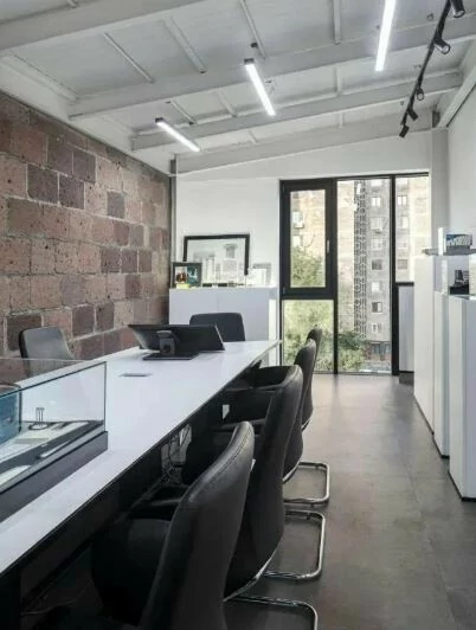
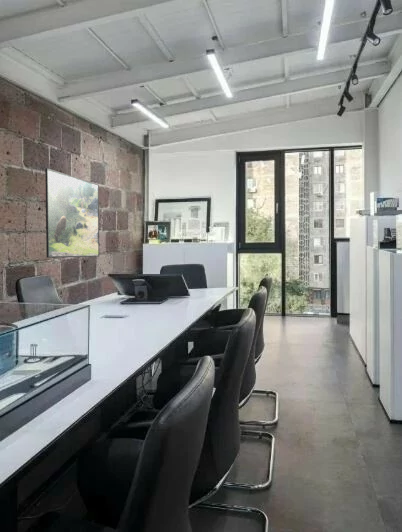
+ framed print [44,167,100,259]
